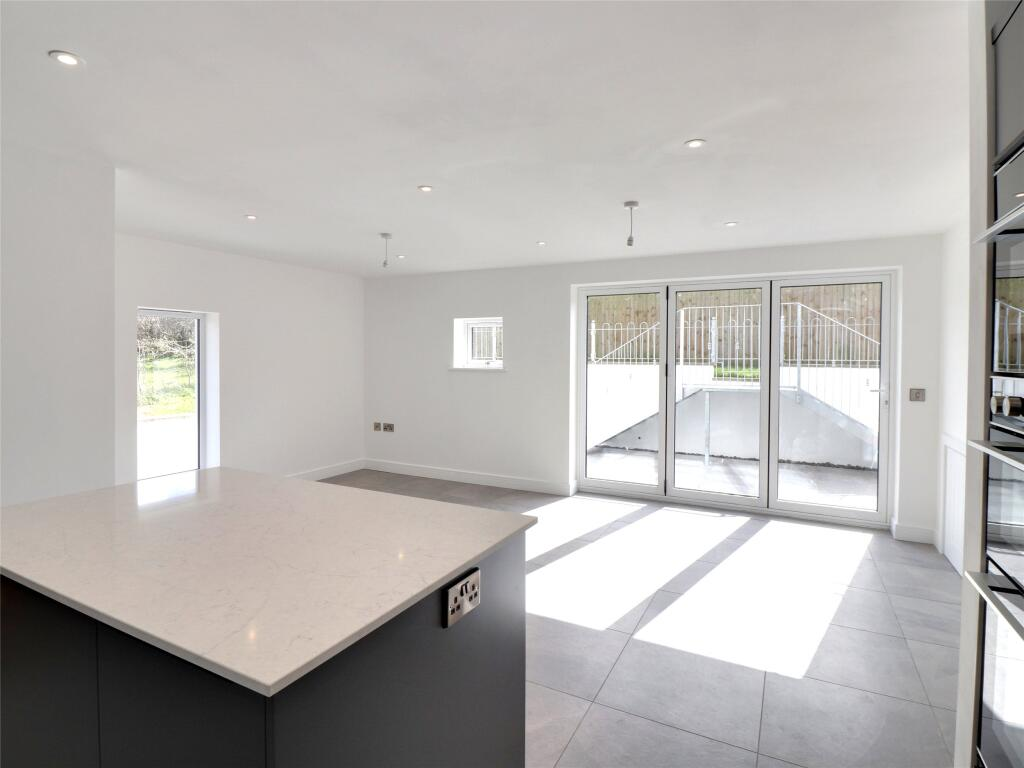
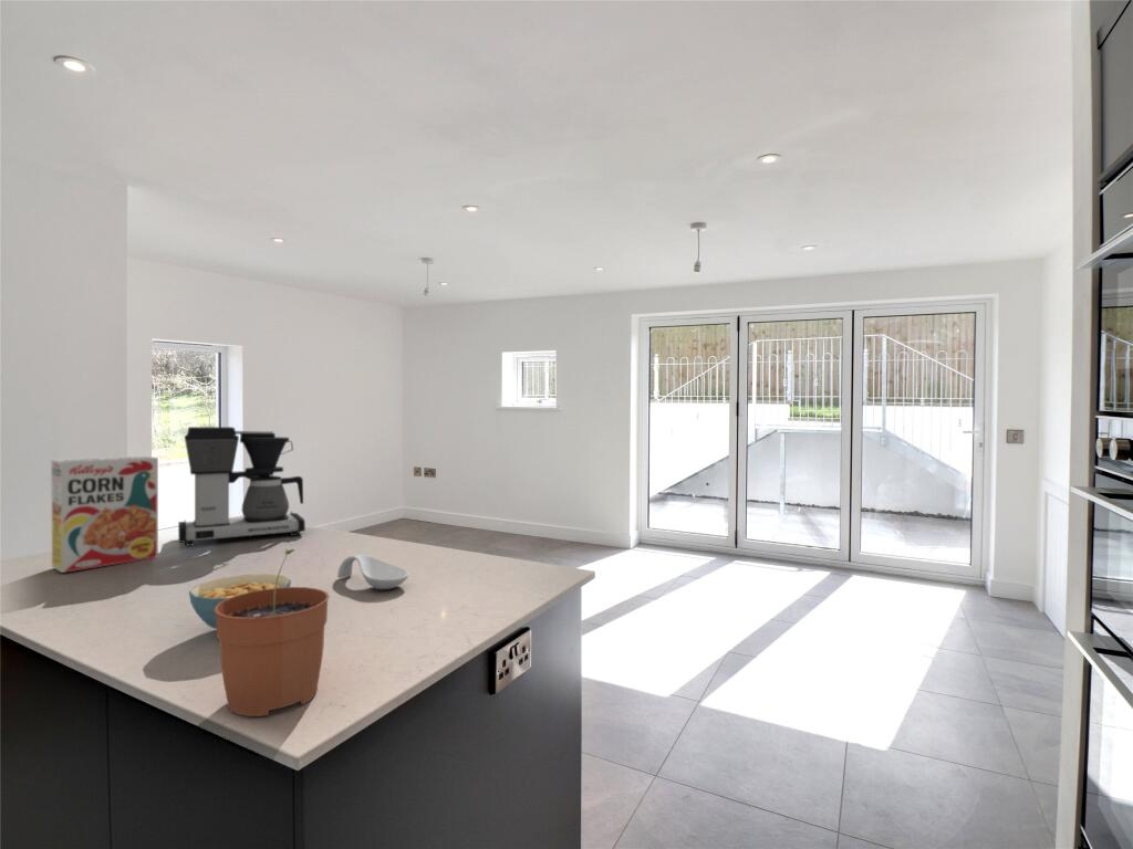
+ coffee maker [177,426,306,547]
+ cereal bowl [188,573,292,630]
+ cereal box [50,455,159,574]
+ spoon rest [336,554,410,590]
+ plant pot [215,547,330,717]
